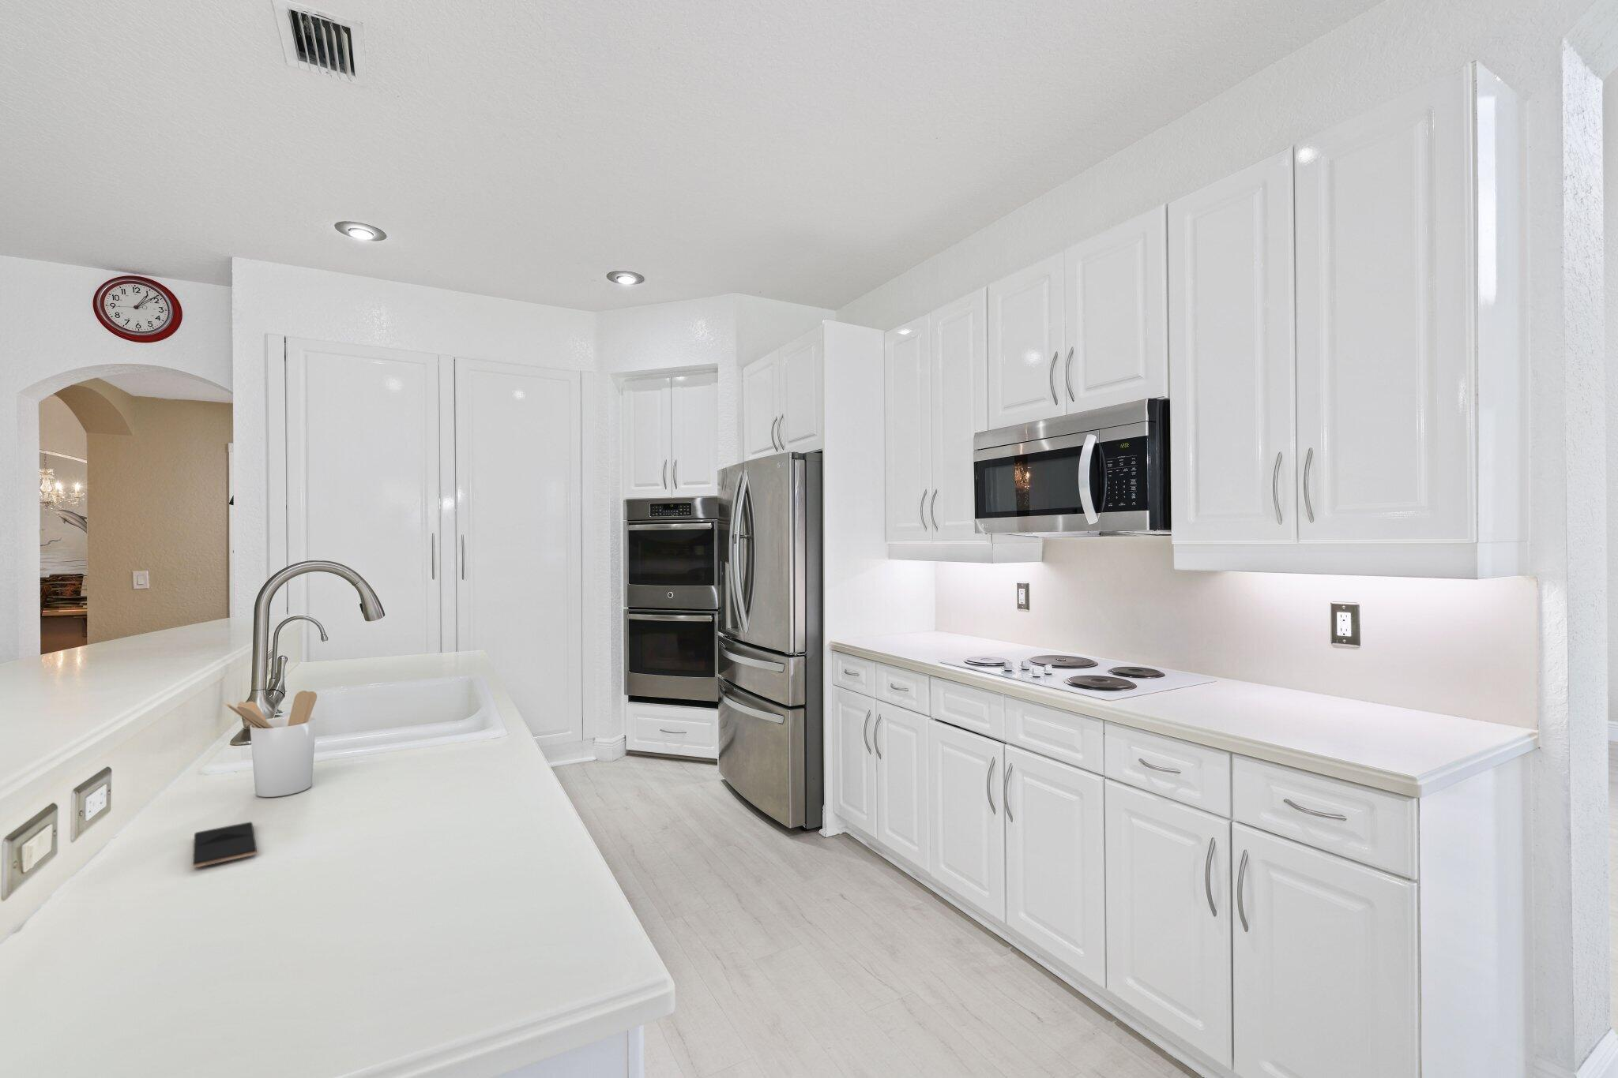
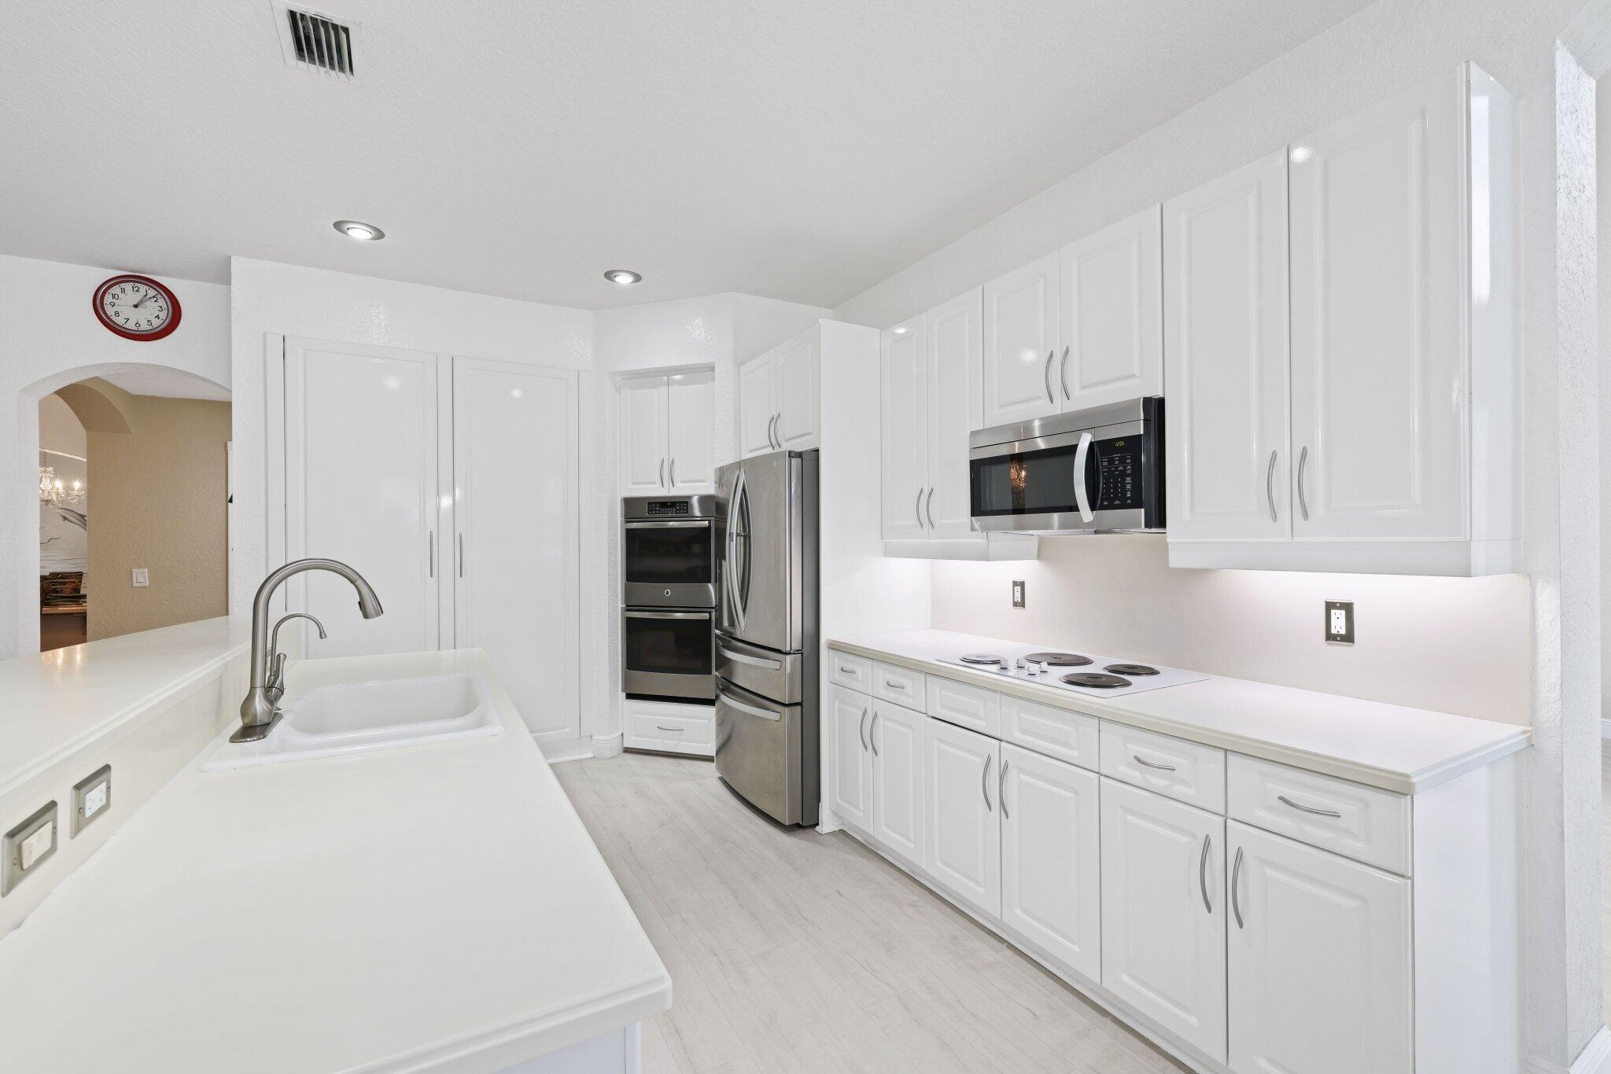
- smartphone [191,821,258,869]
- utensil holder [223,689,318,798]
